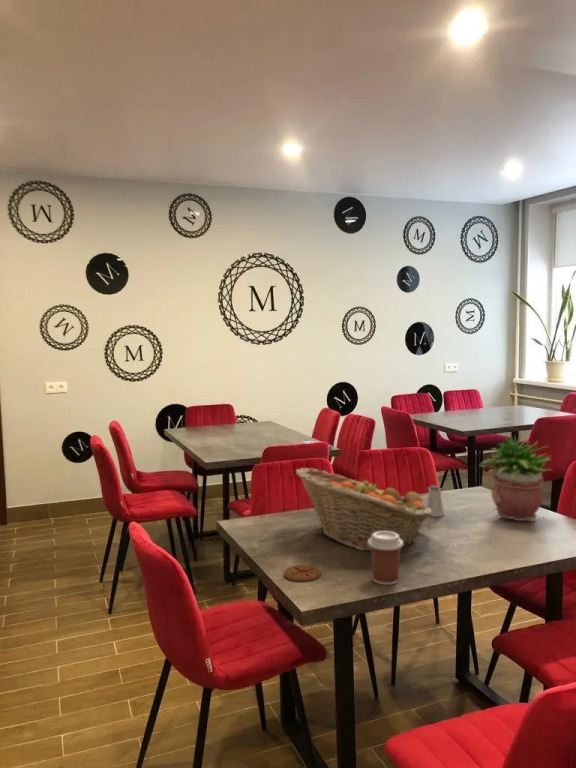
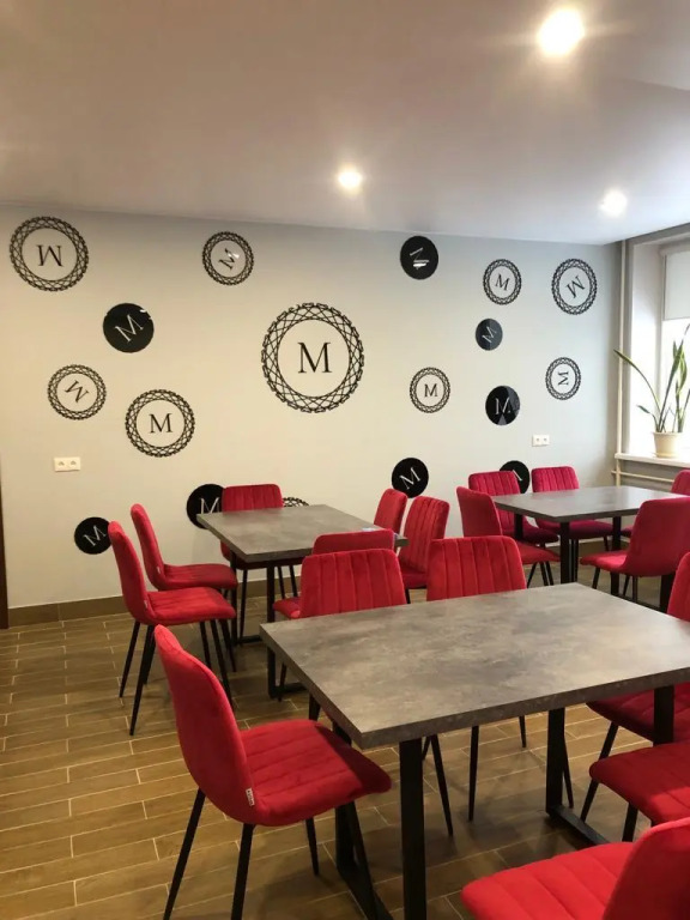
- coffee cup [368,531,404,586]
- saltshaker [425,485,446,518]
- coaster [283,564,322,582]
- fruit basket [295,467,432,552]
- potted plant [478,432,553,522]
